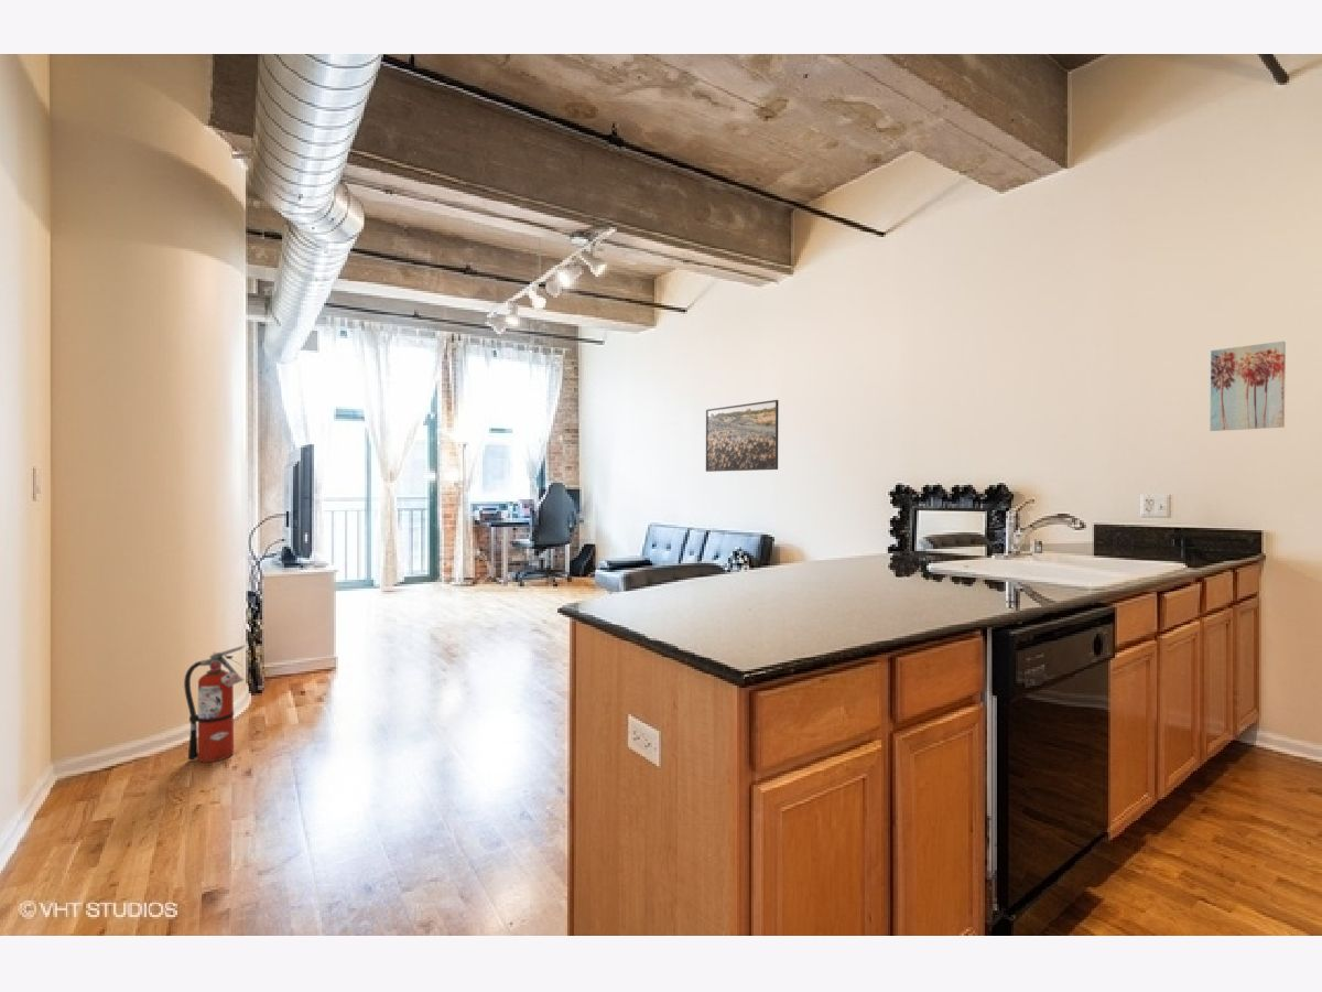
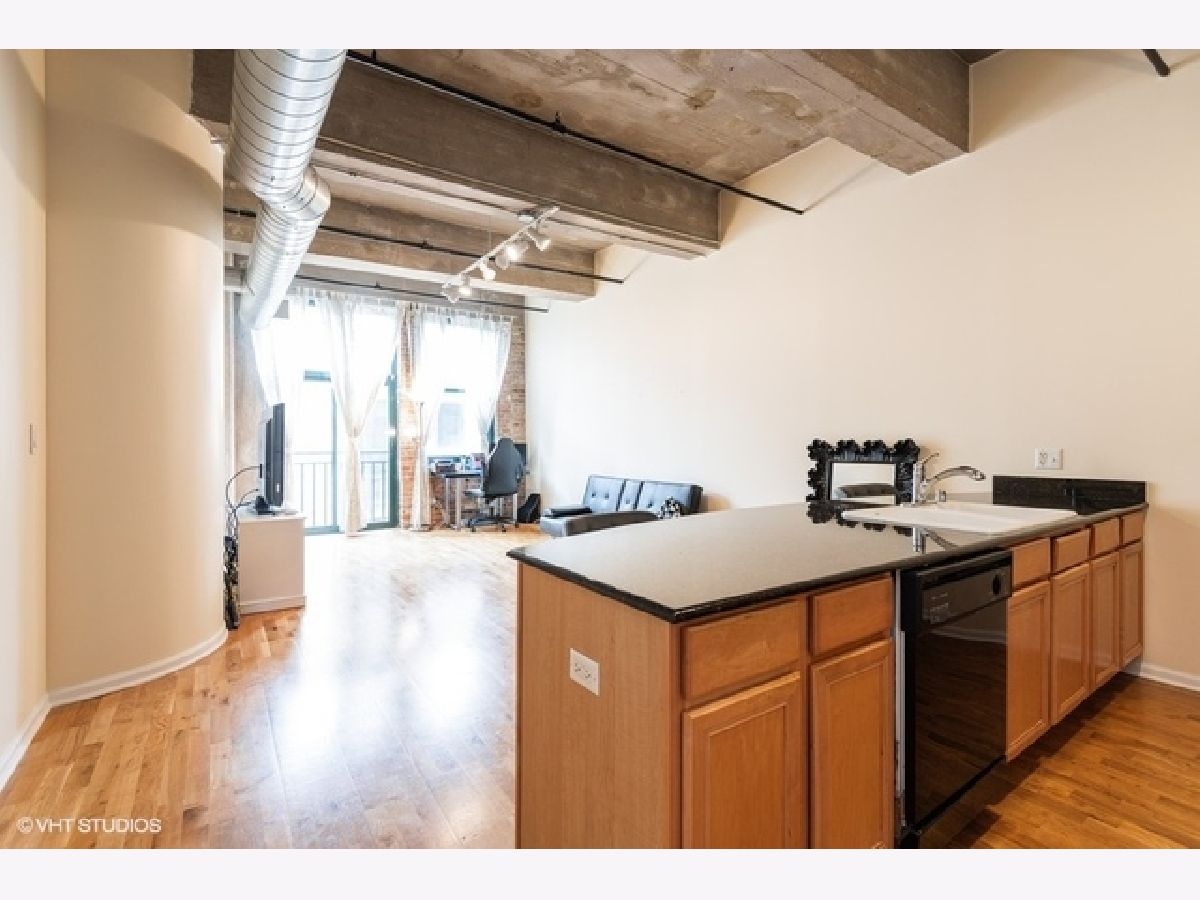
- wall art [1209,341,1287,432]
- fire extinguisher [183,644,247,763]
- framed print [705,399,779,473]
